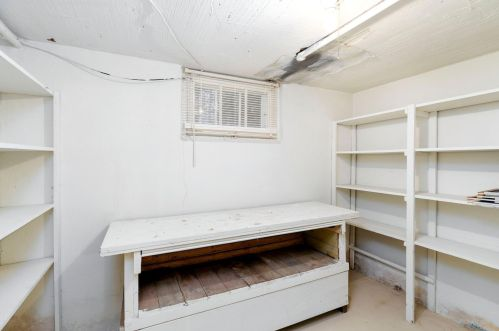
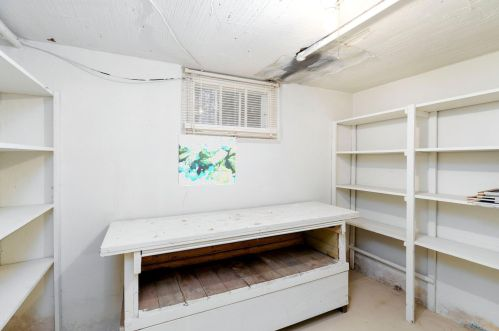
+ wall art [178,133,237,187]
